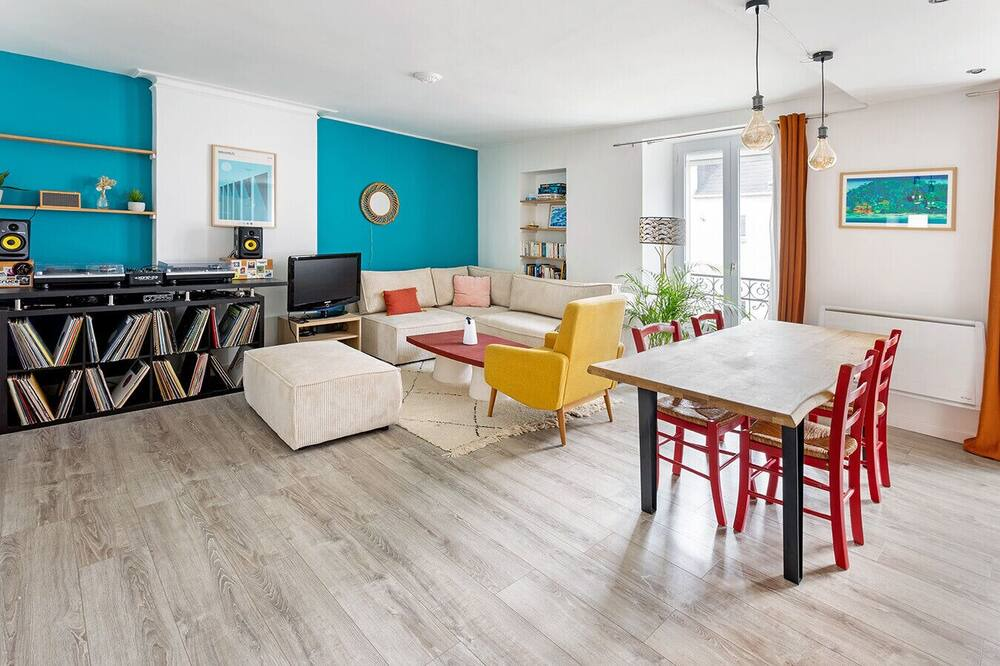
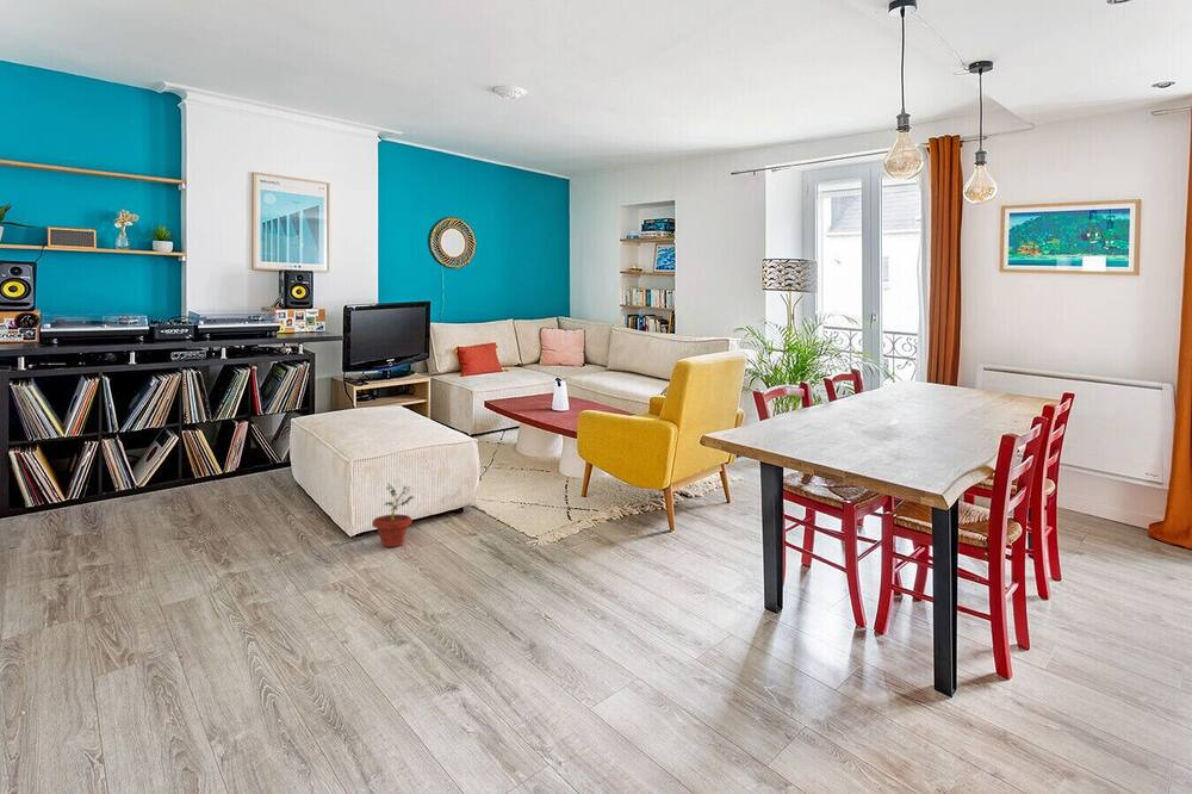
+ potted plant [371,483,414,548]
